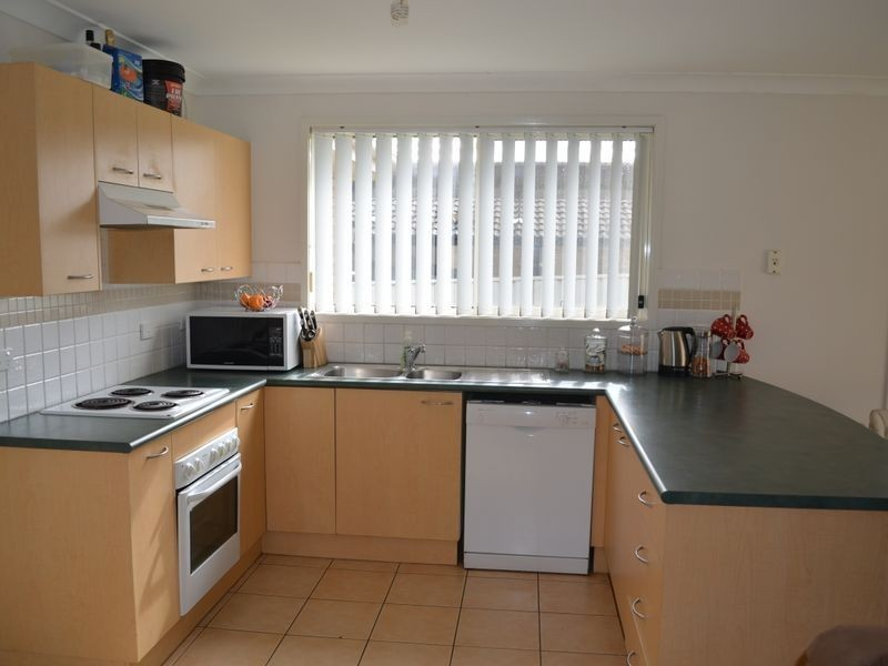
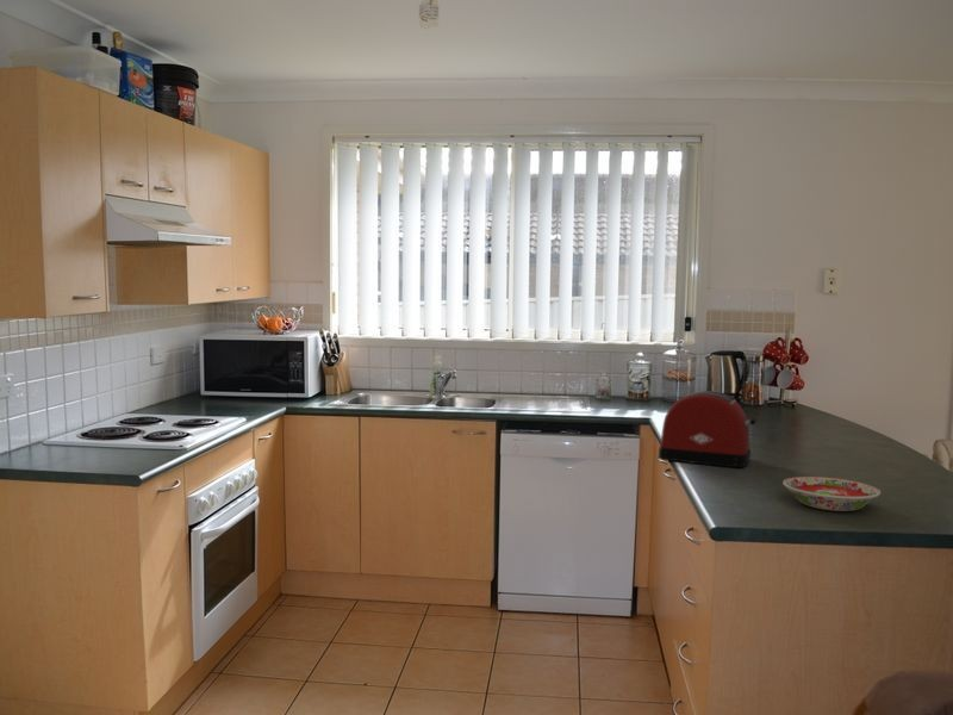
+ toaster [658,390,758,468]
+ bowl [781,475,882,512]
